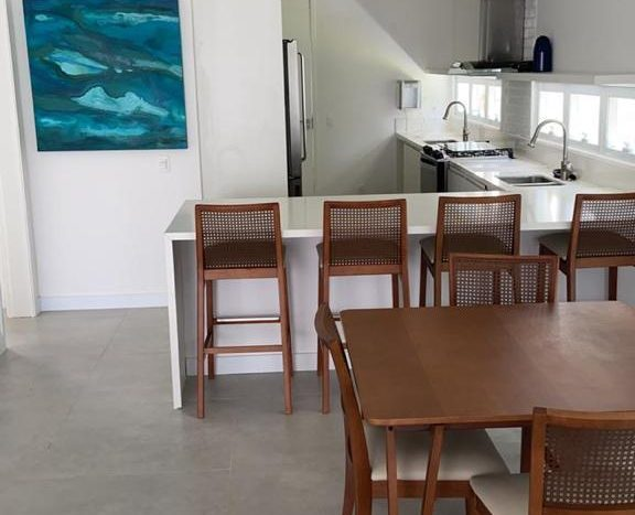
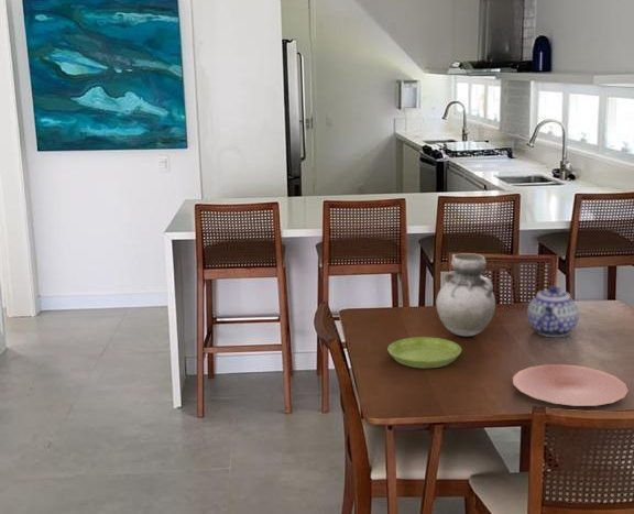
+ teapot [526,285,580,338]
+ saucer [386,336,462,369]
+ plate [512,363,630,407]
+ vase [435,252,496,337]
